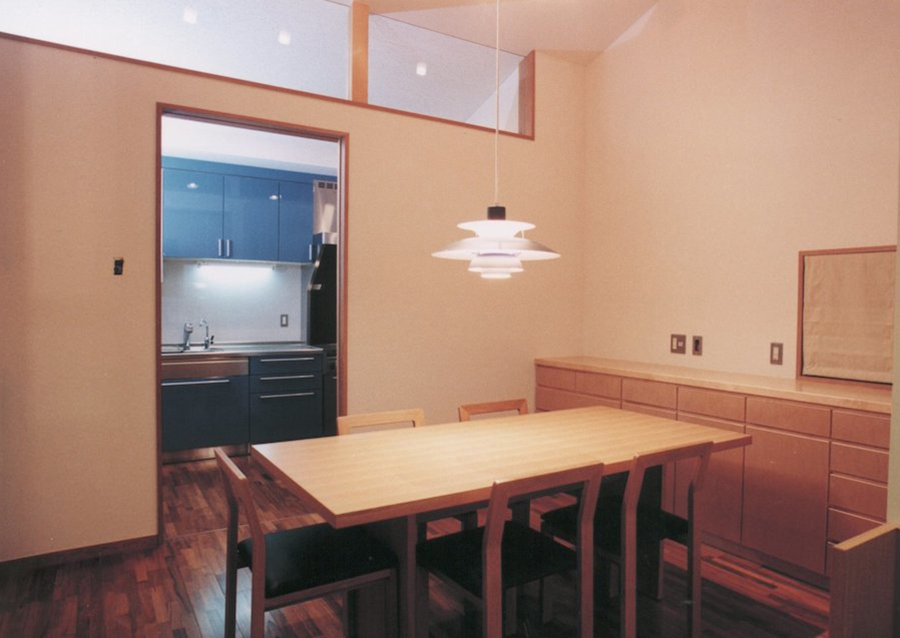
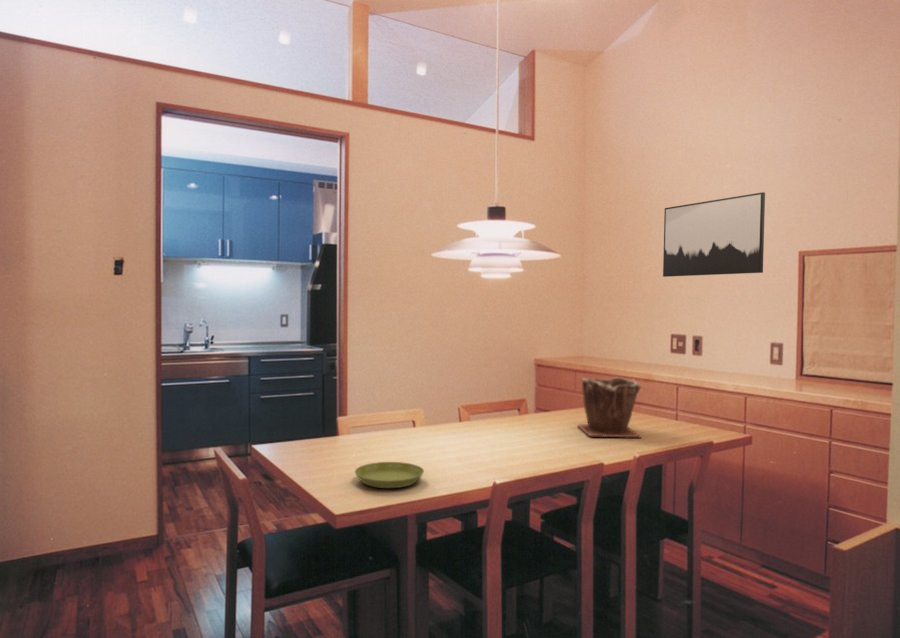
+ saucer [354,461,425,489]
+ plant pot [577,376,642,439]
+ wall art [662,191,766,278]
